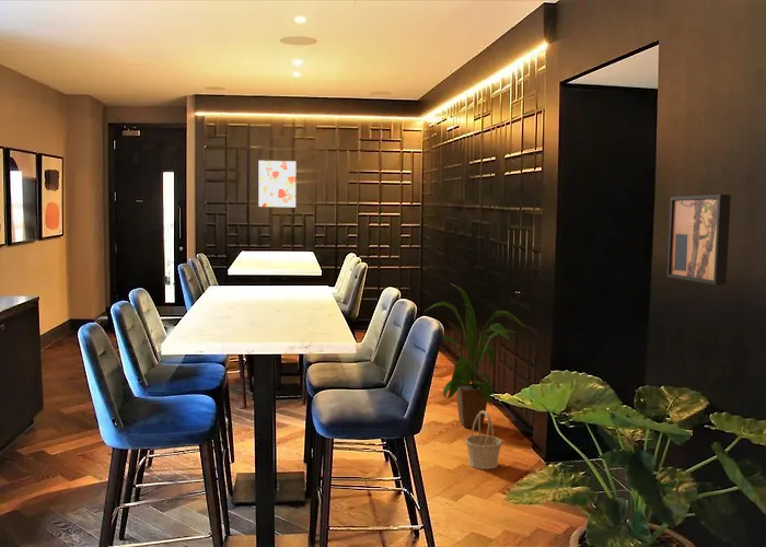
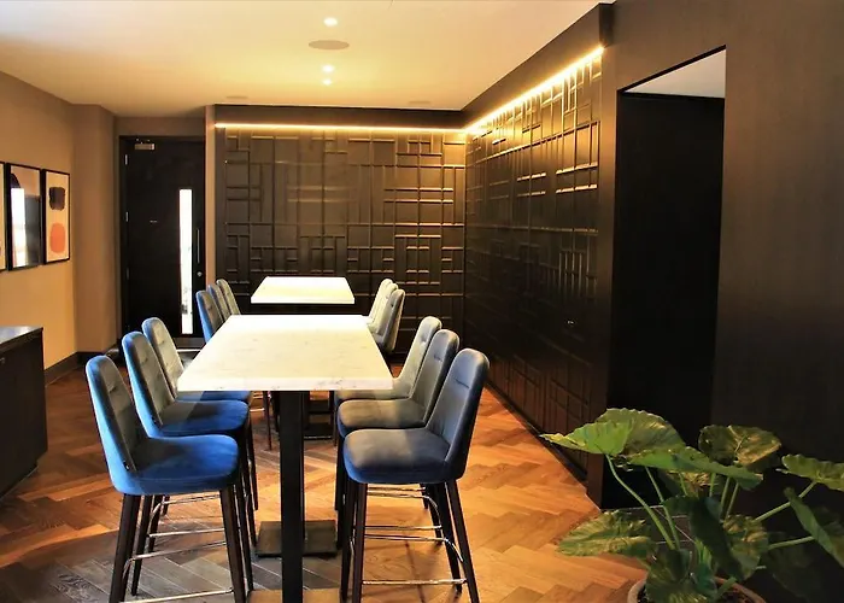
- house plant [422,282,524,429]
- basket [464,410,503,470]
- wall art [666,194,732,286]
- wall art [258,160,297,208]
